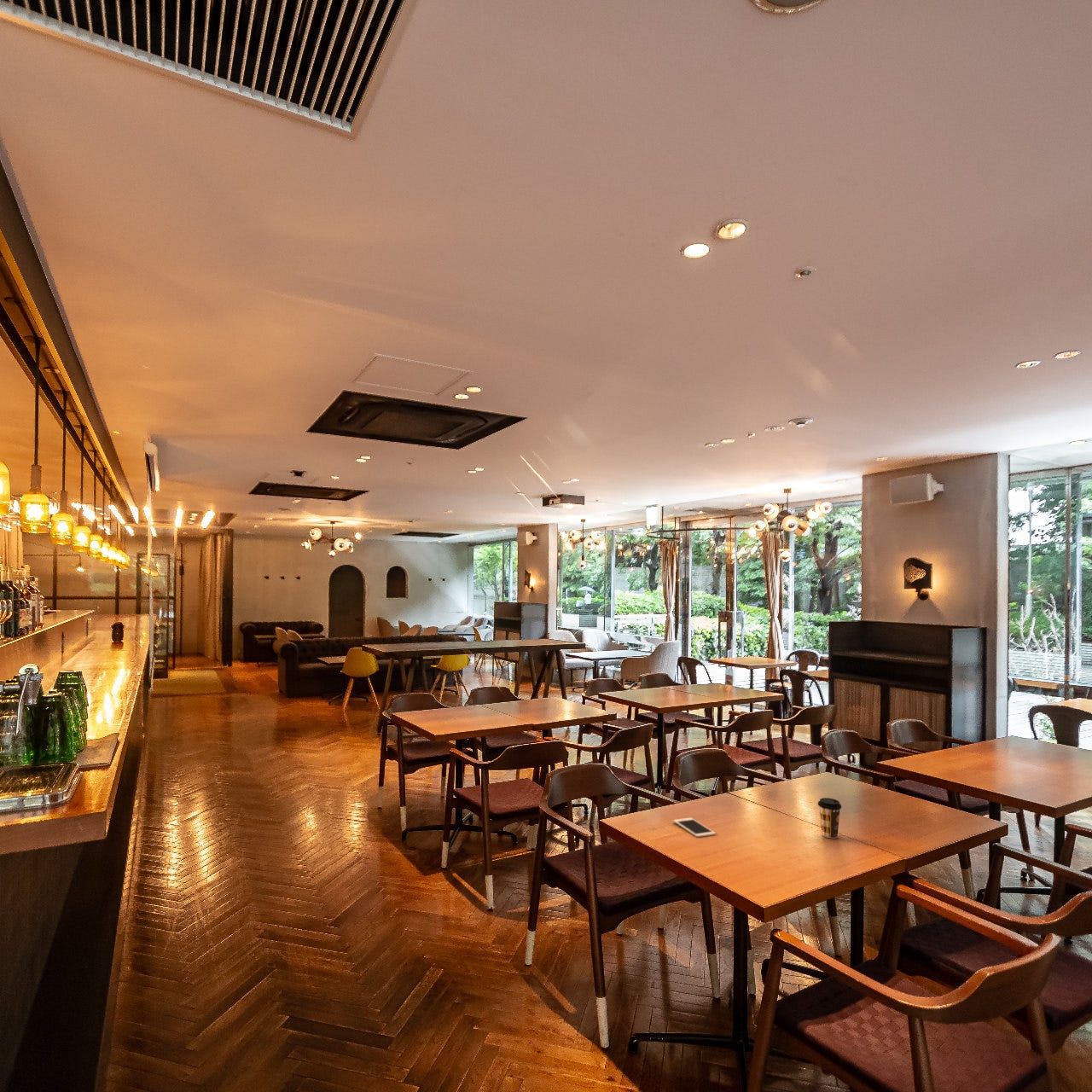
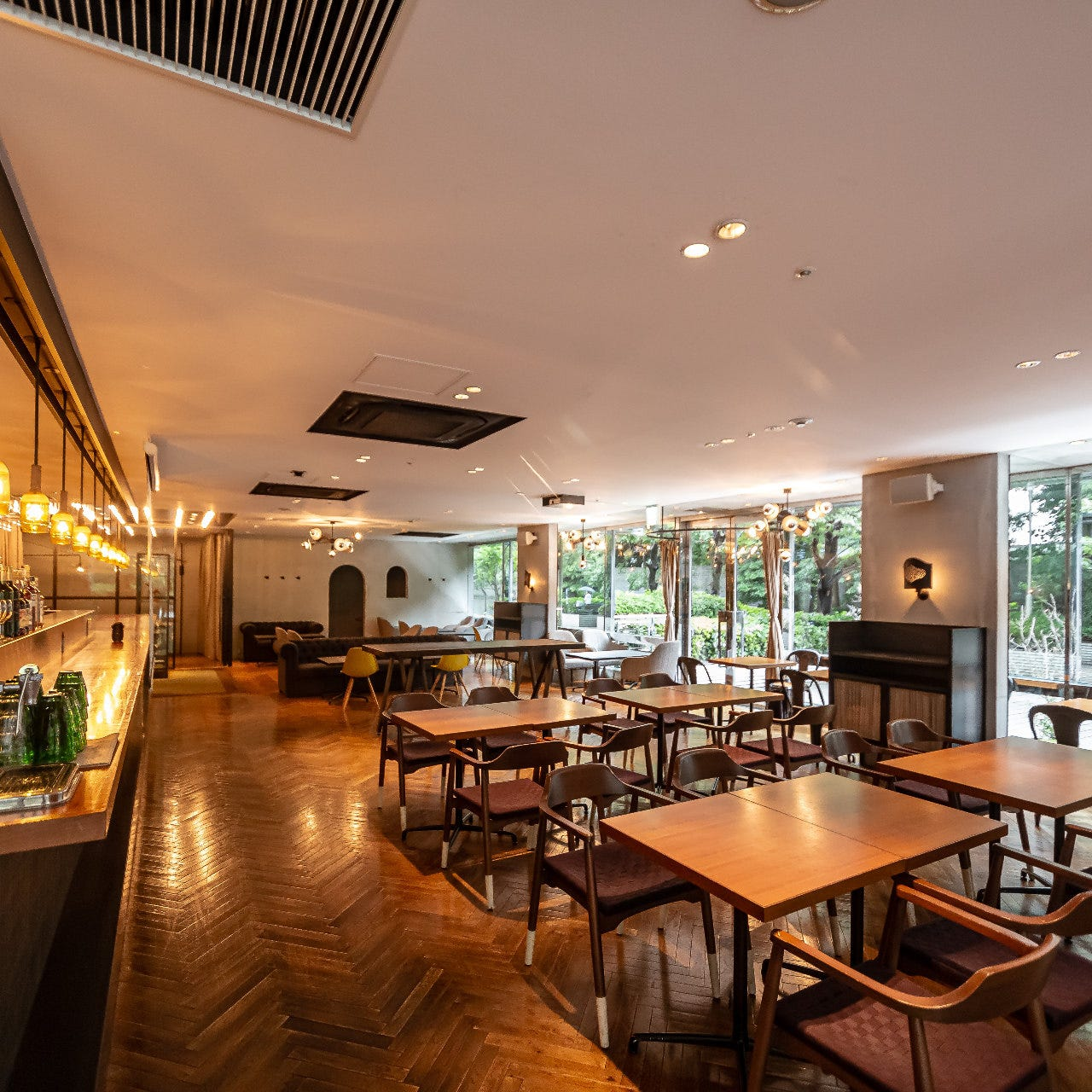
- coffee cup [817,797,842,839]
- cell phone [673,817,717,838]
